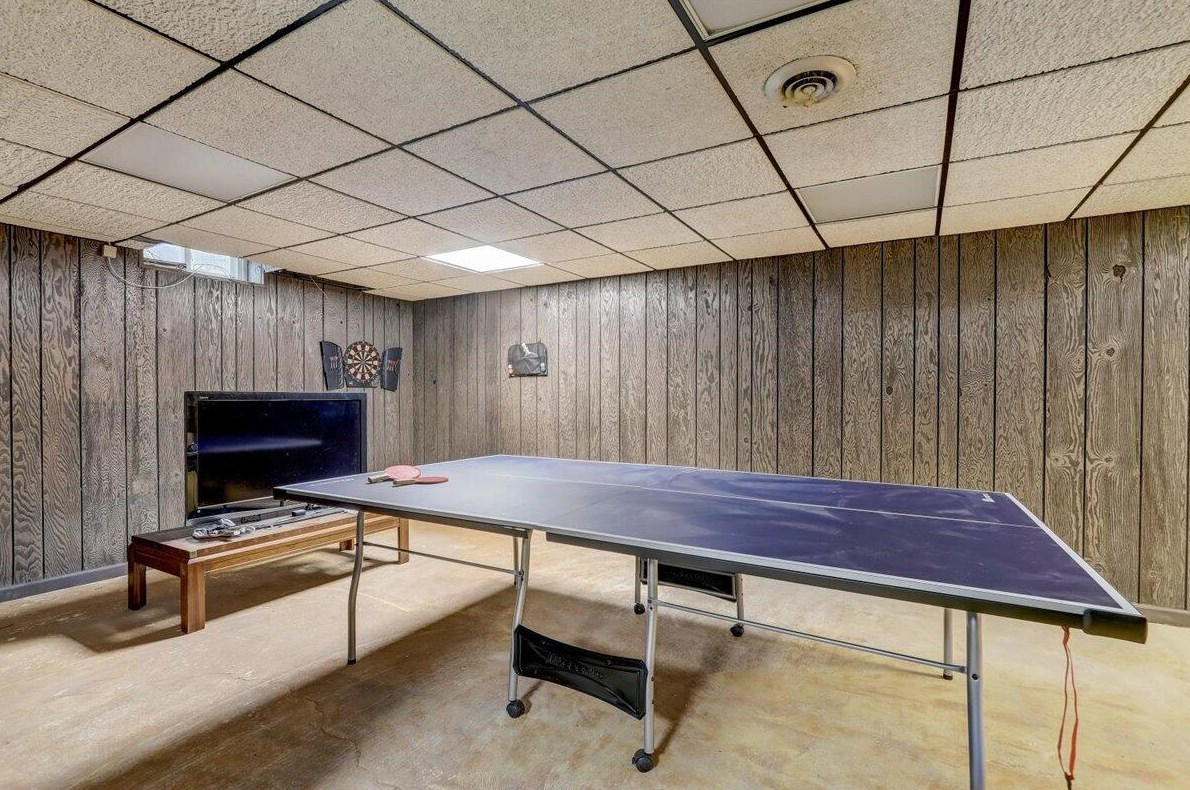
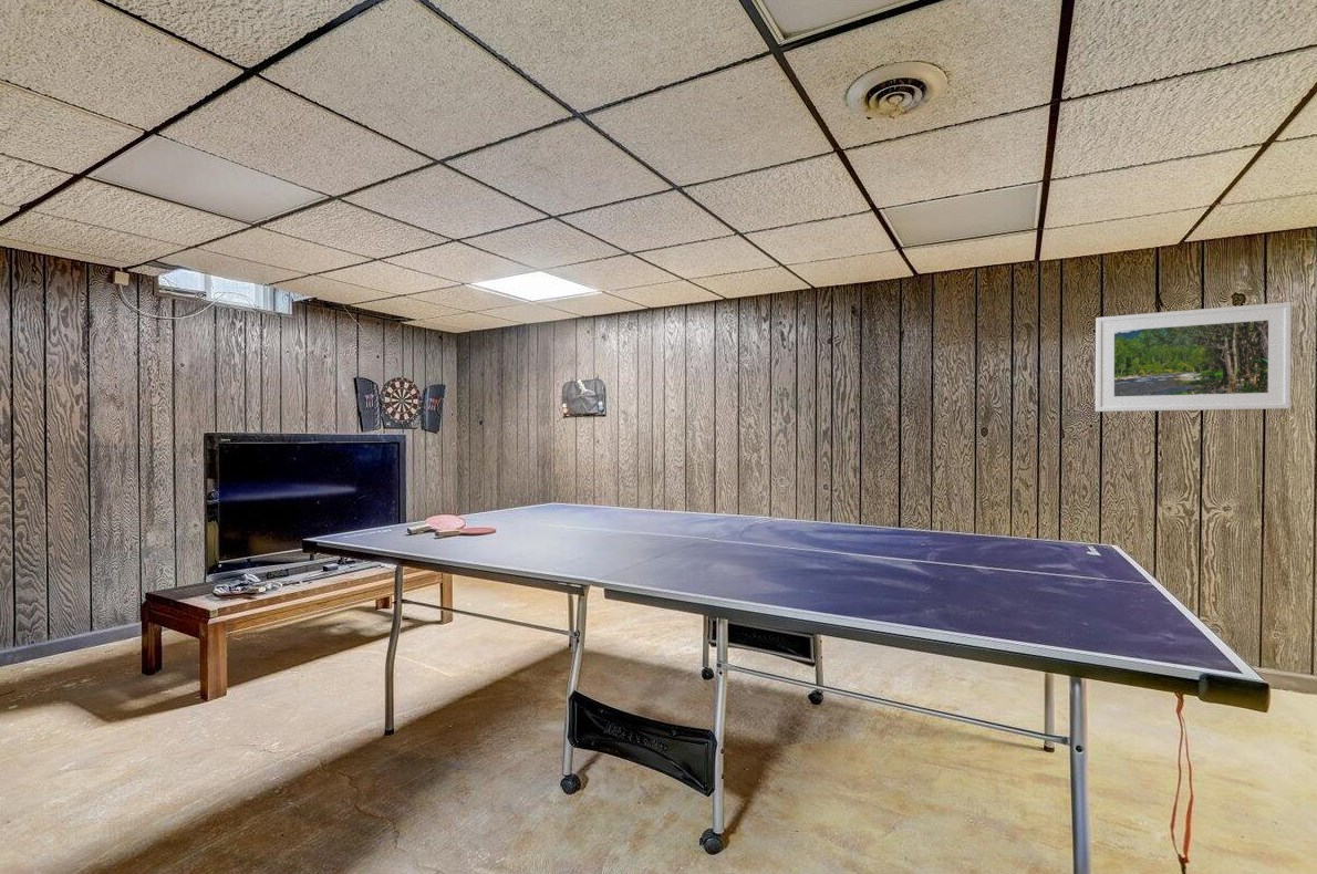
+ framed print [1095,301,1293,413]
